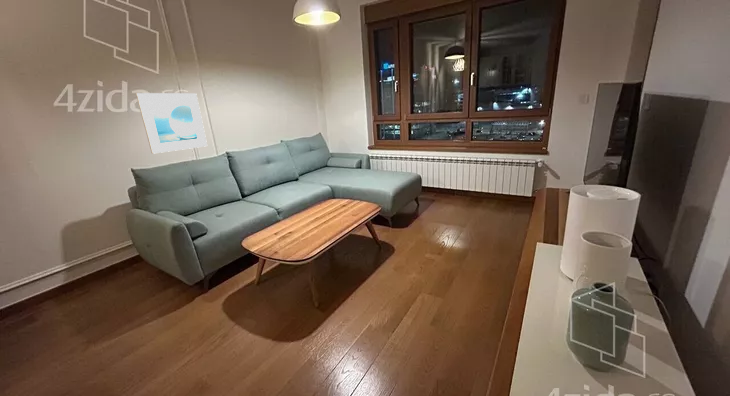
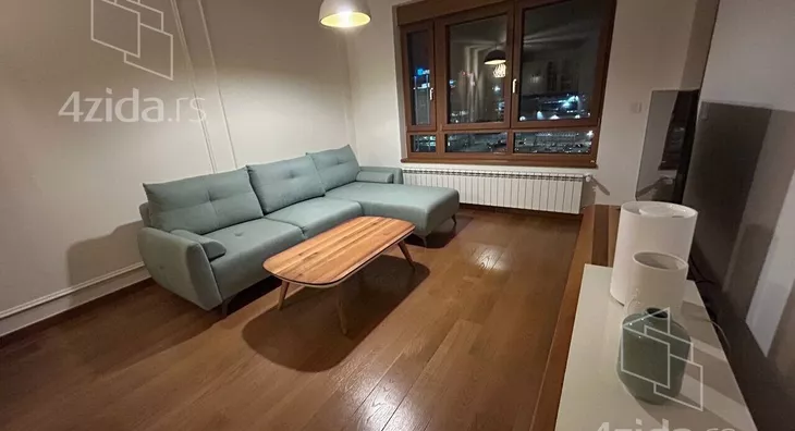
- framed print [135,92,208,155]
